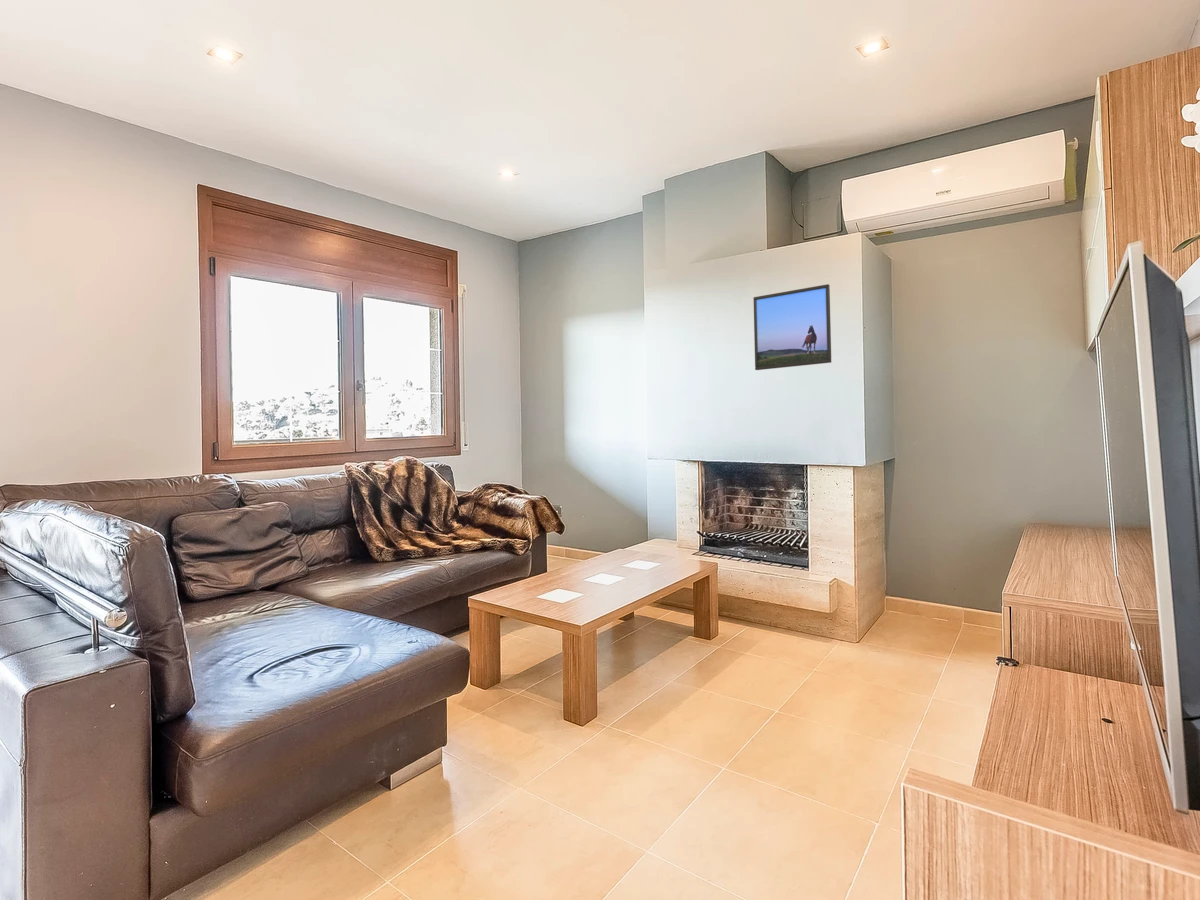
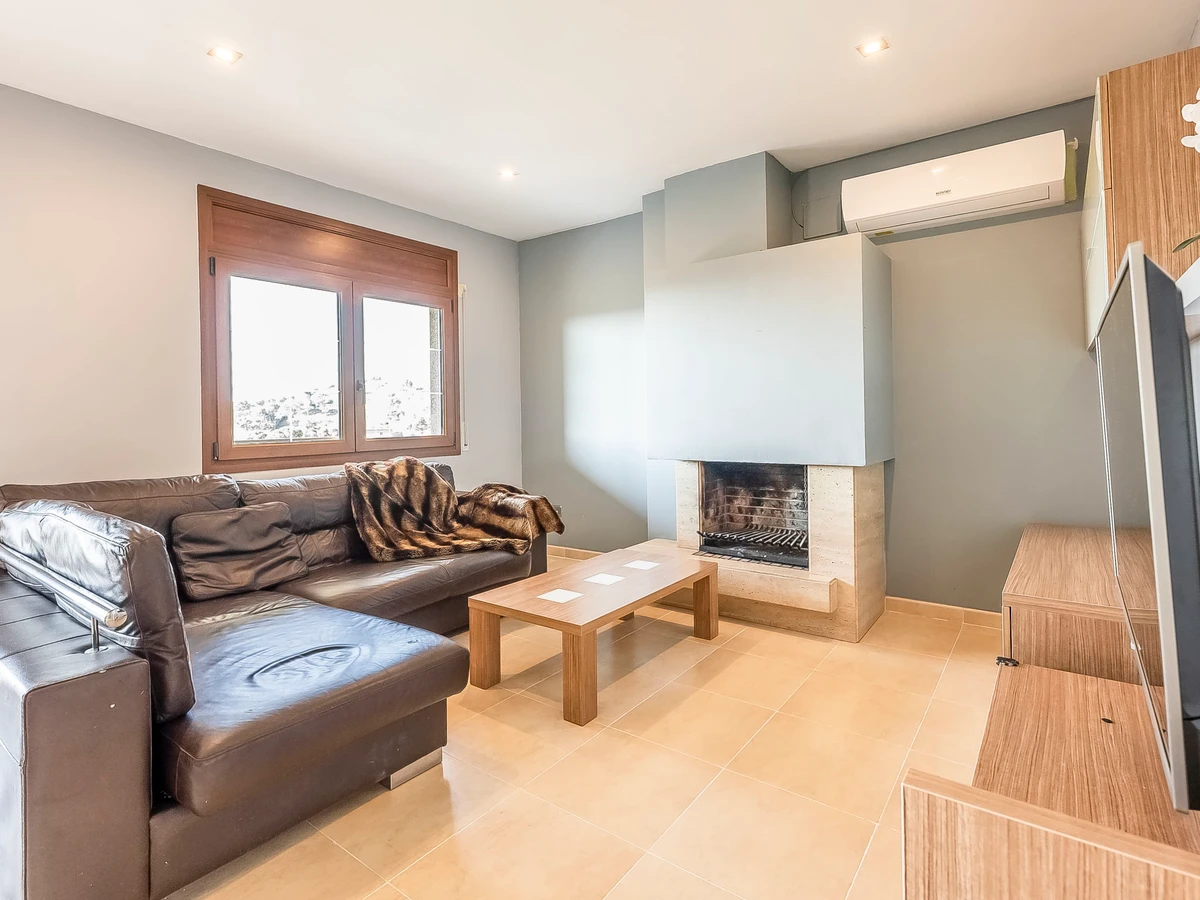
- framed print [752,283,832,371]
